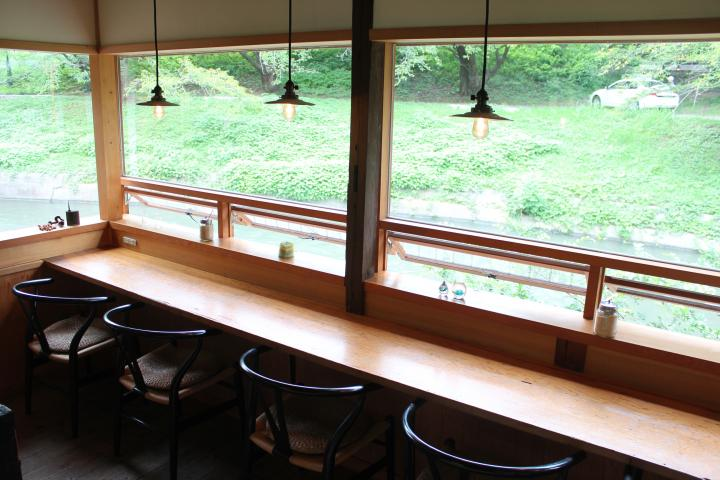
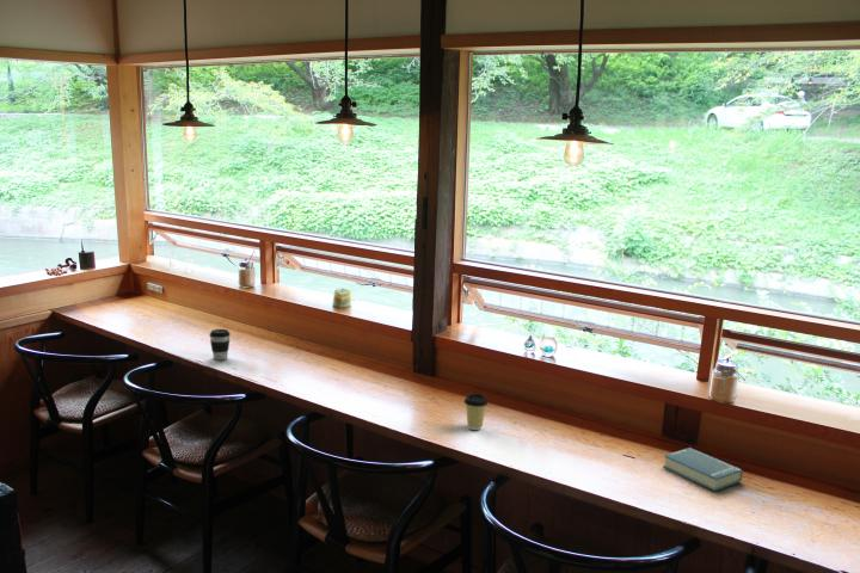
+ coffee cup [208,328,232,361]
+ hardback book [663,446,744,493]
+ coffee cup [462,393,490,431]
